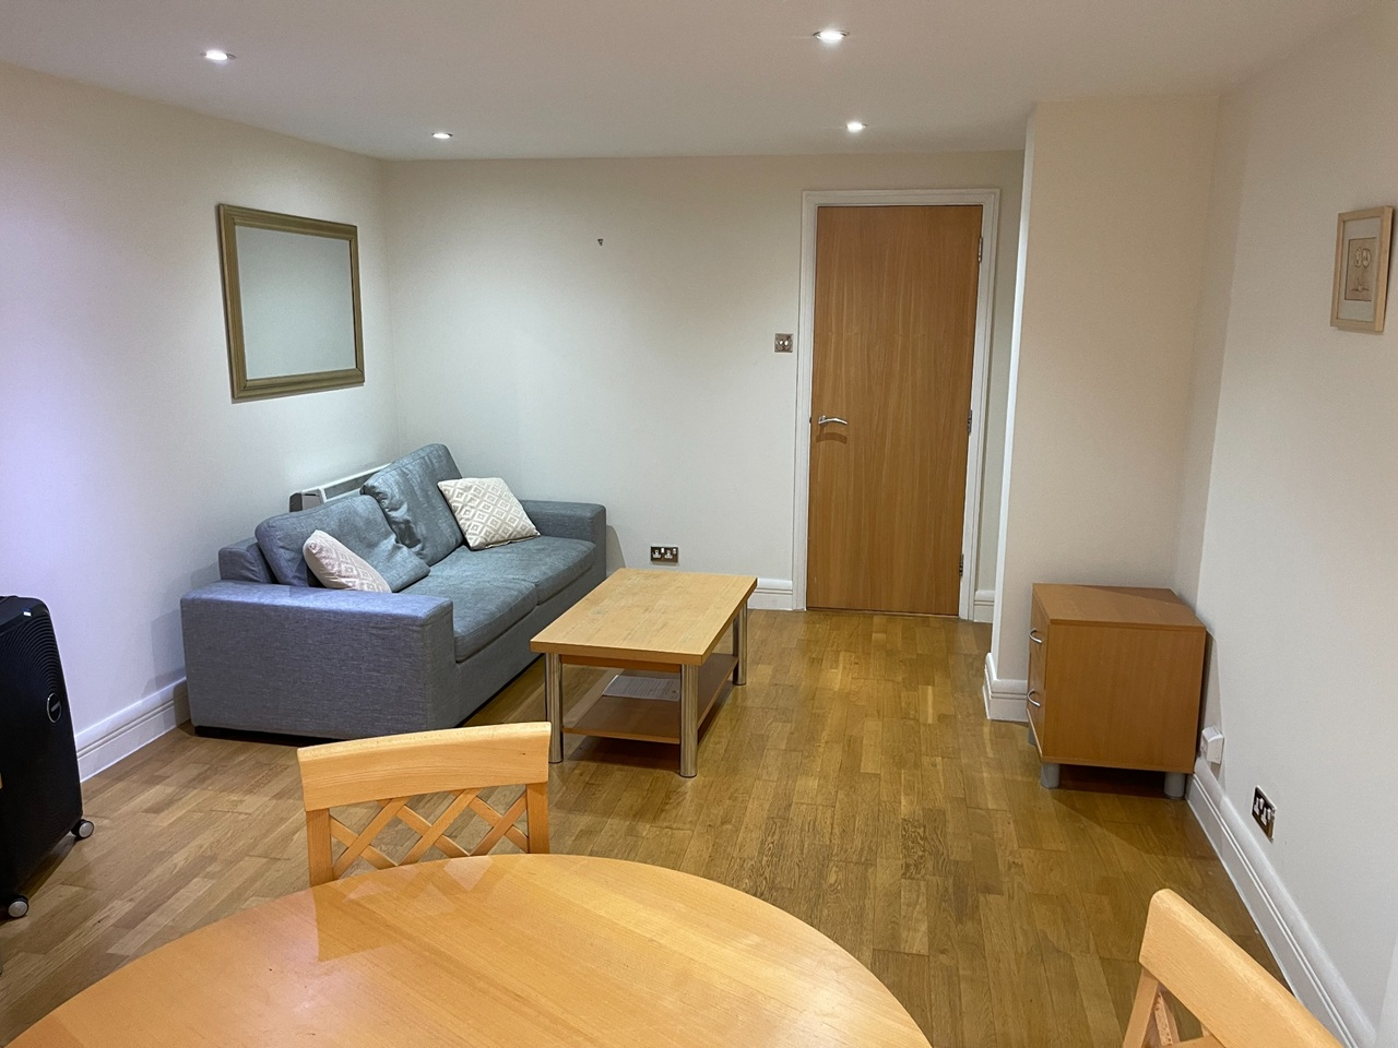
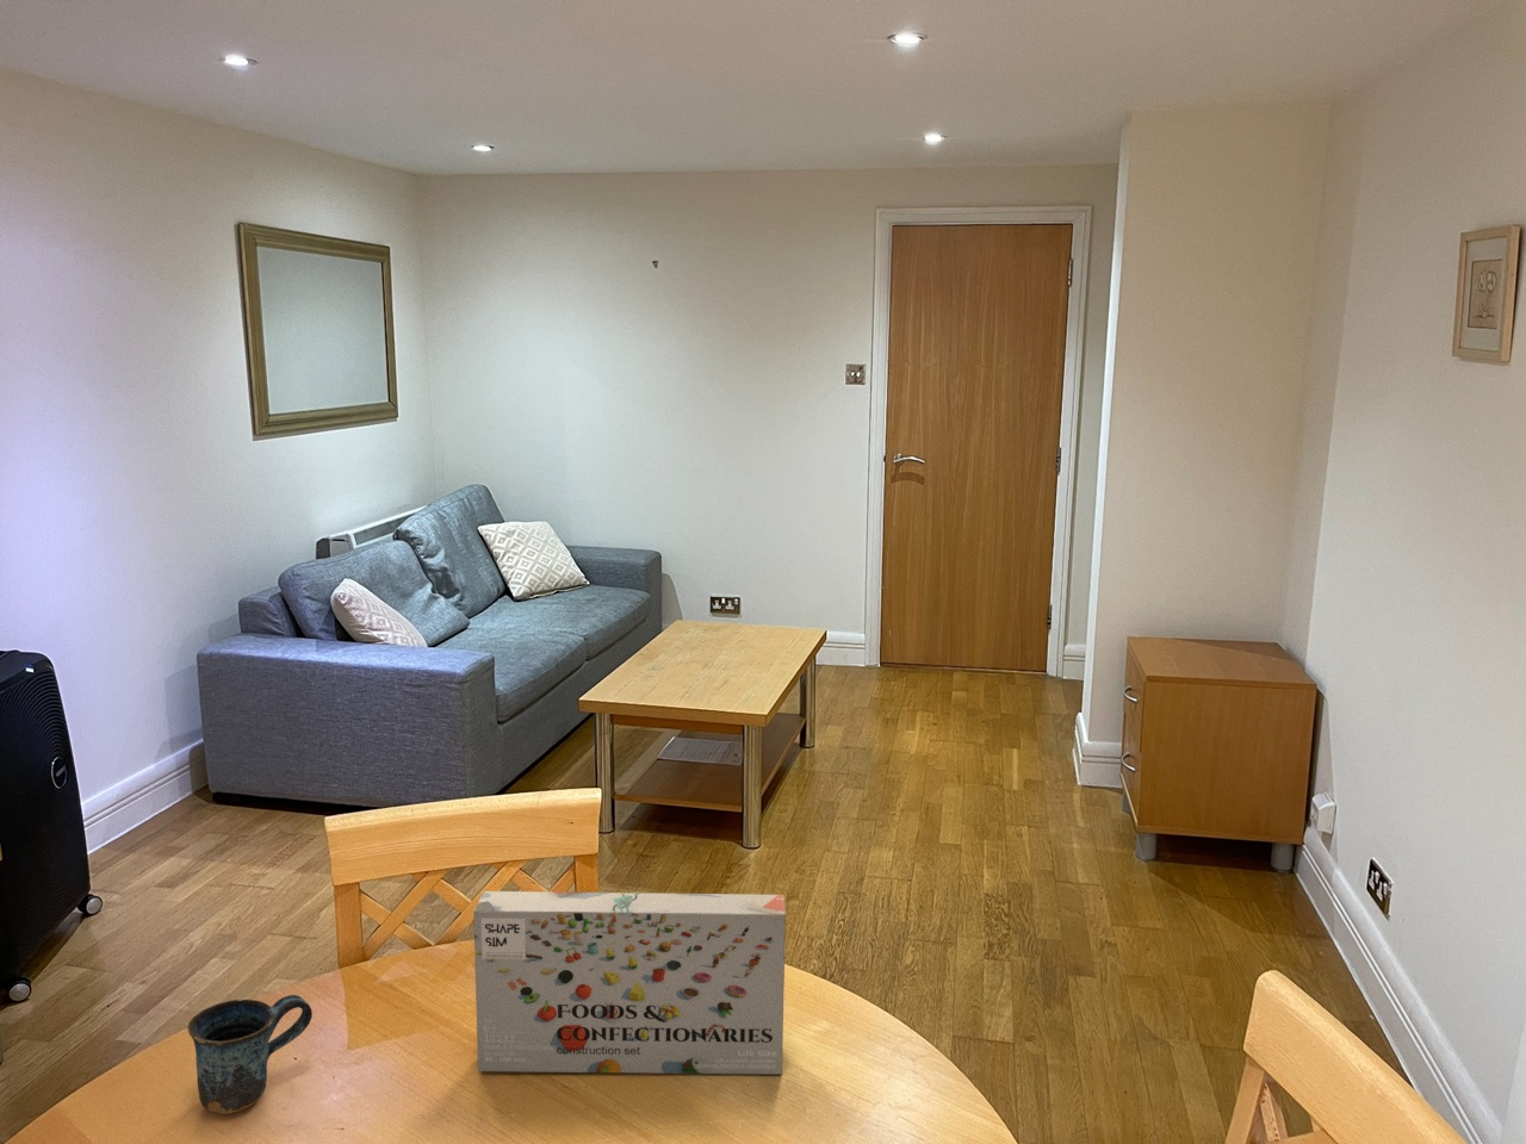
+ board game [472,890,787,1074]
+ mug [186,994,314,1115]
